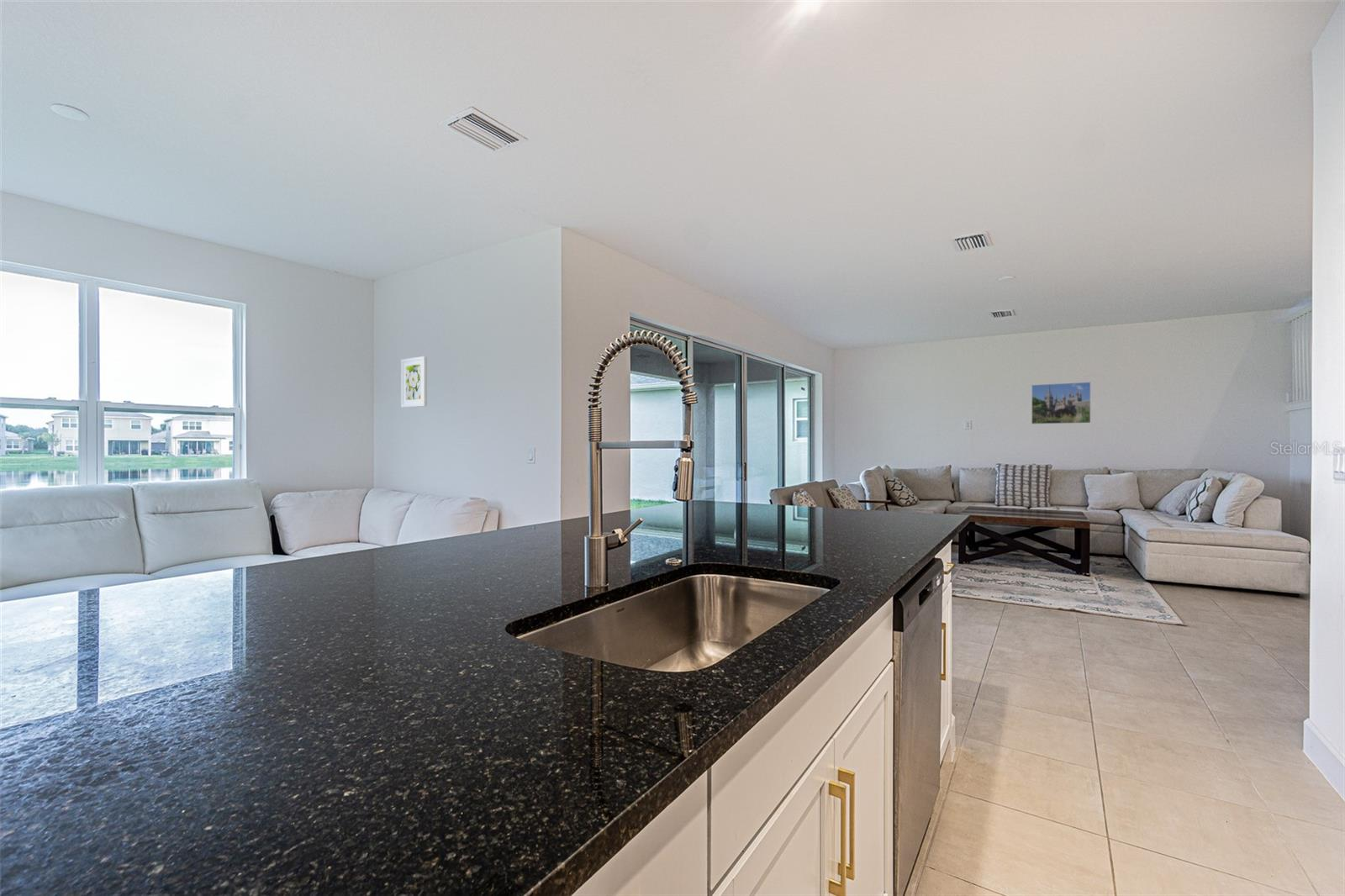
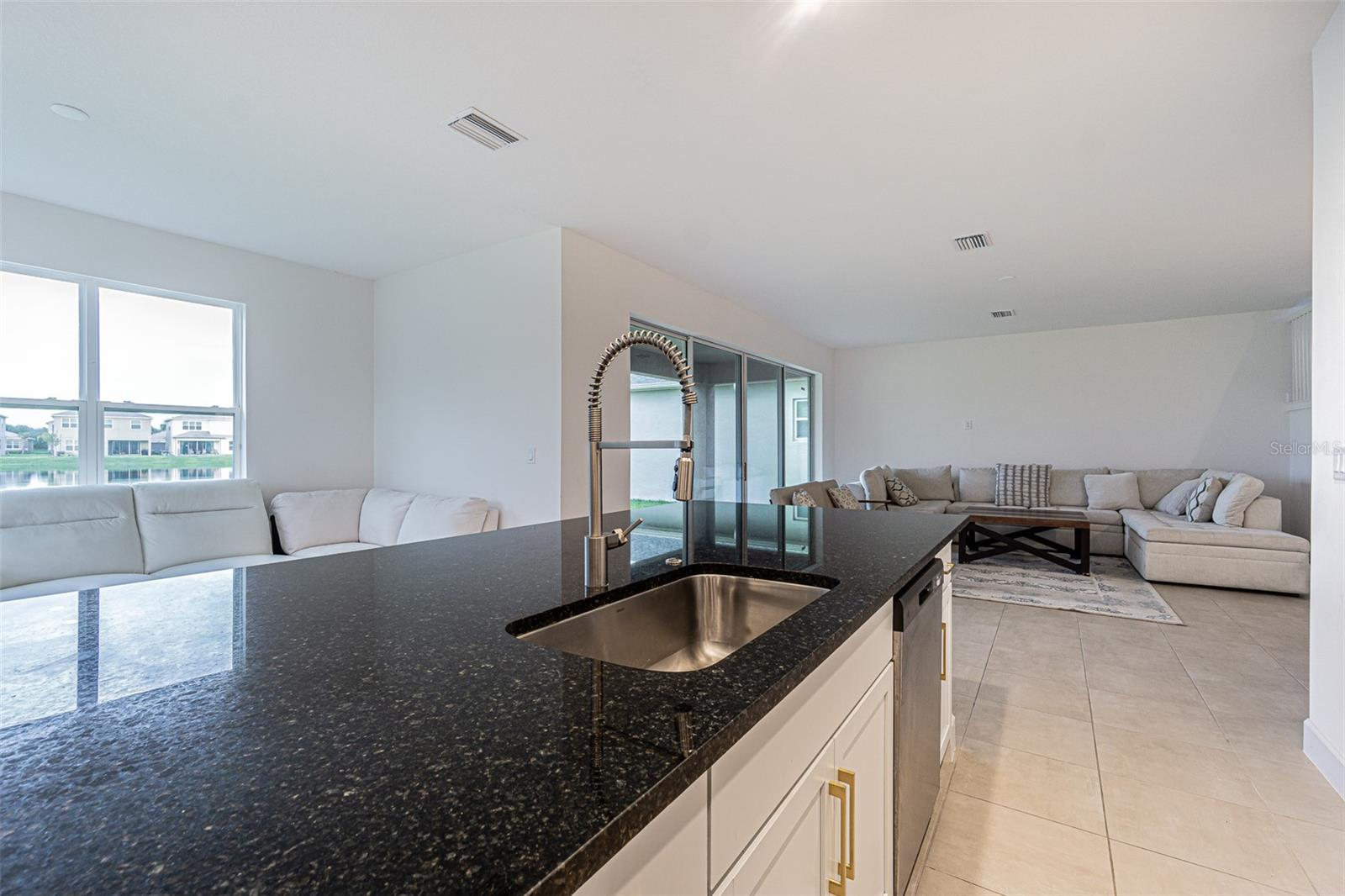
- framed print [400,356,428,408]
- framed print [1031,381,1091,425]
